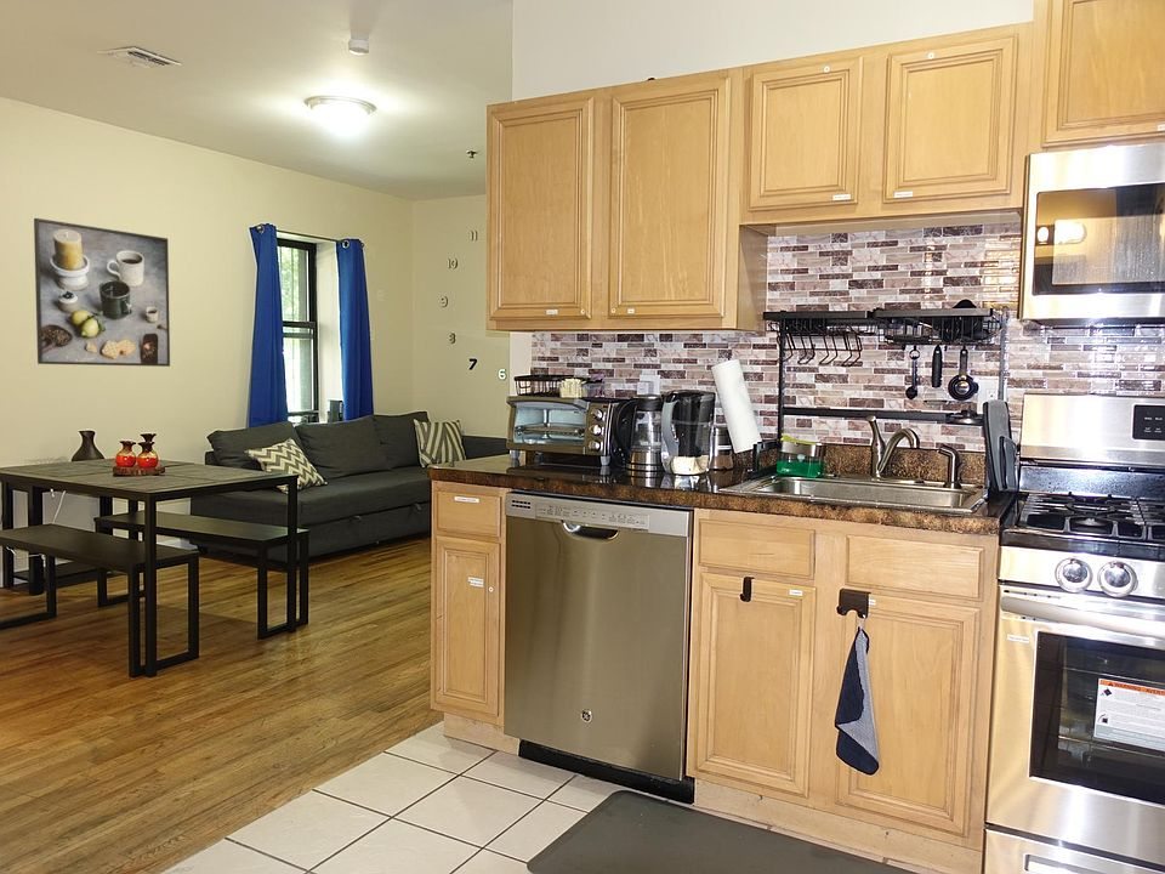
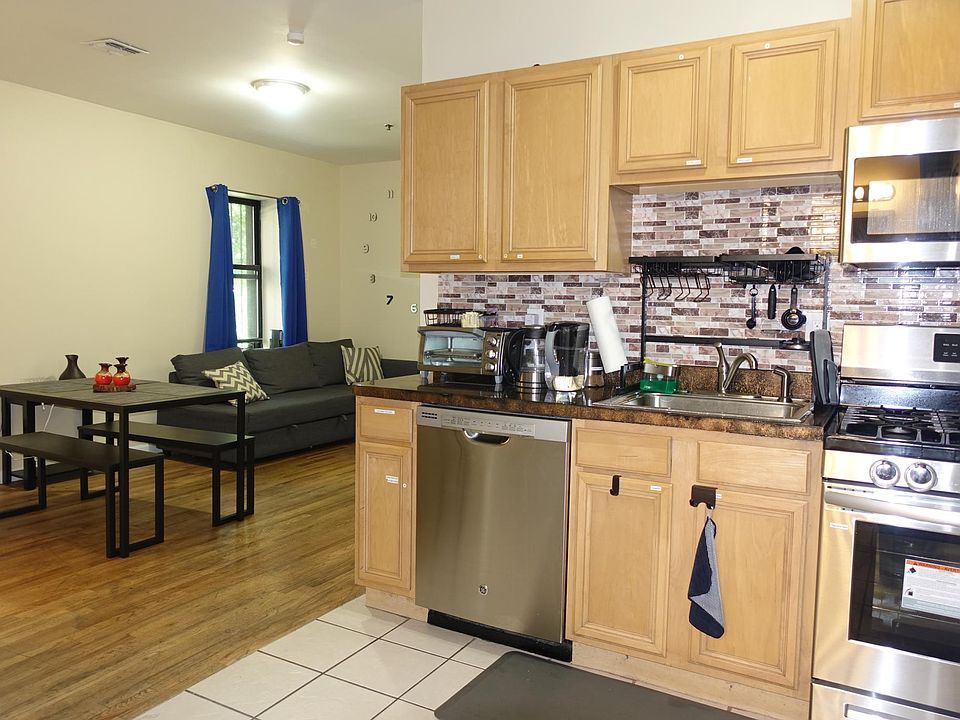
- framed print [33,217,171,368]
